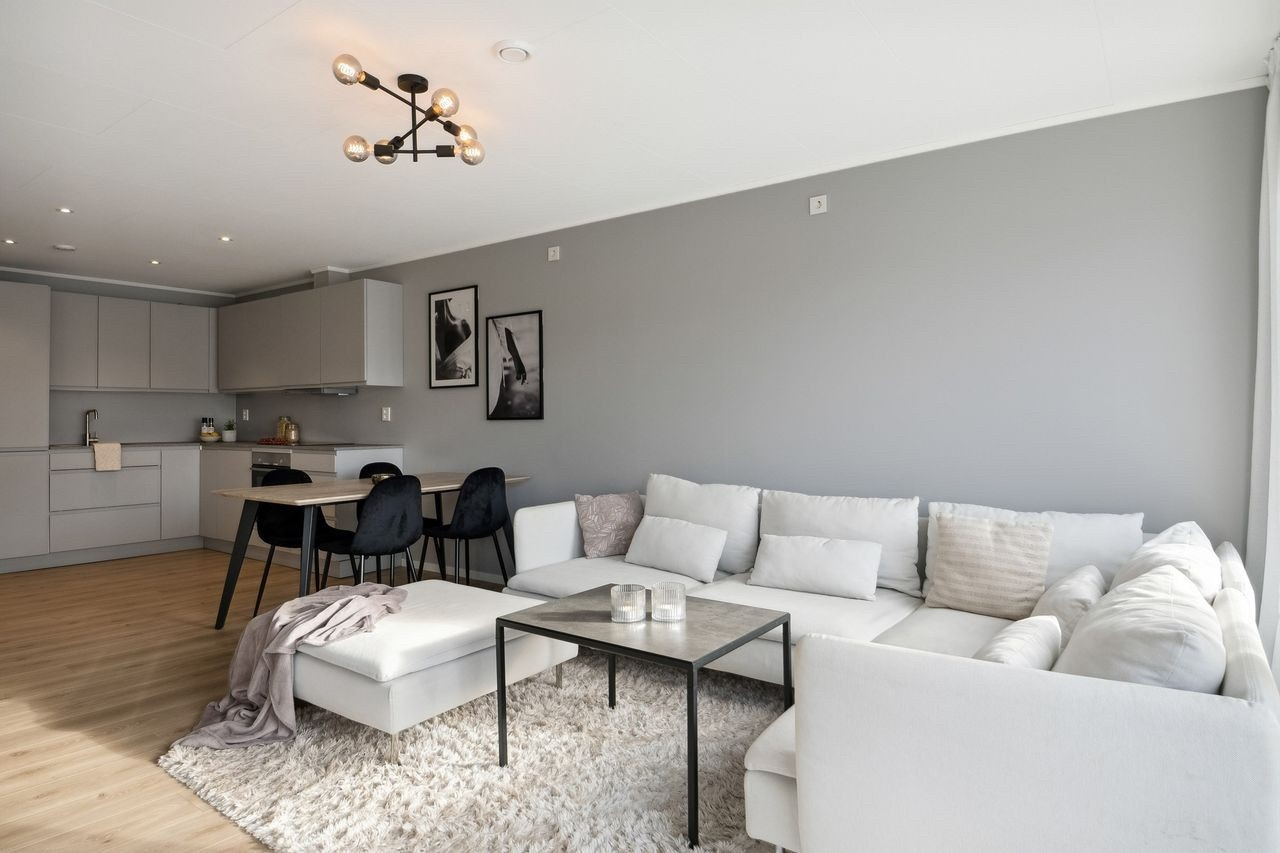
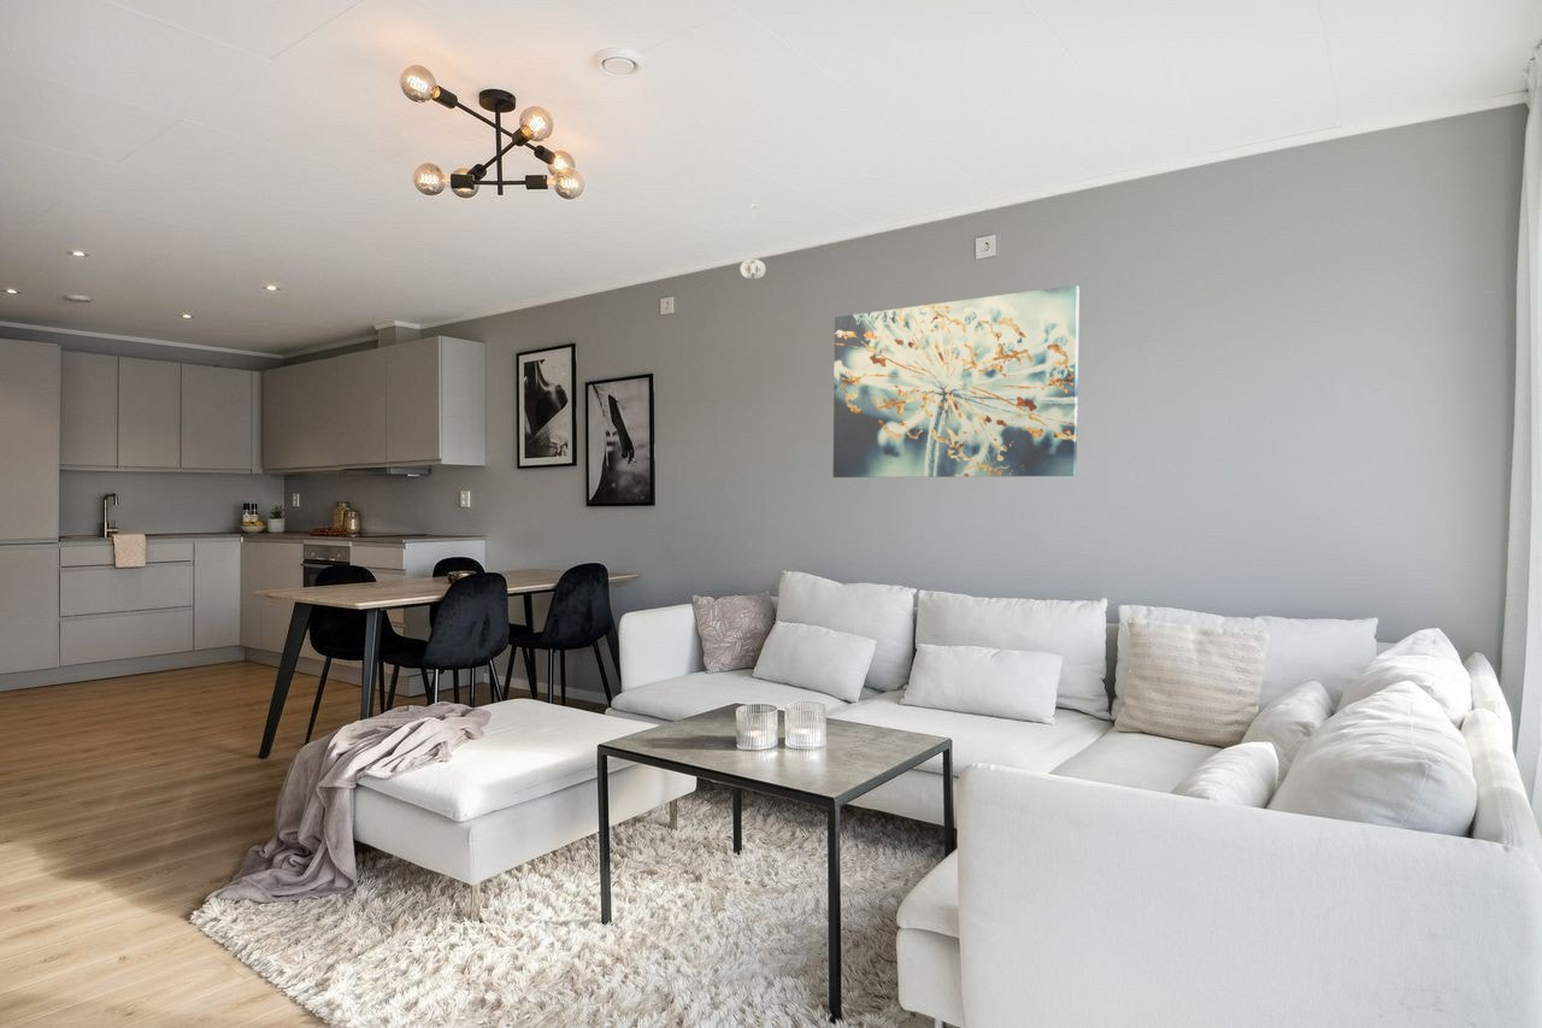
+ pendant light [740,204,766,280]
+ wall art [832,284,1081,478]
